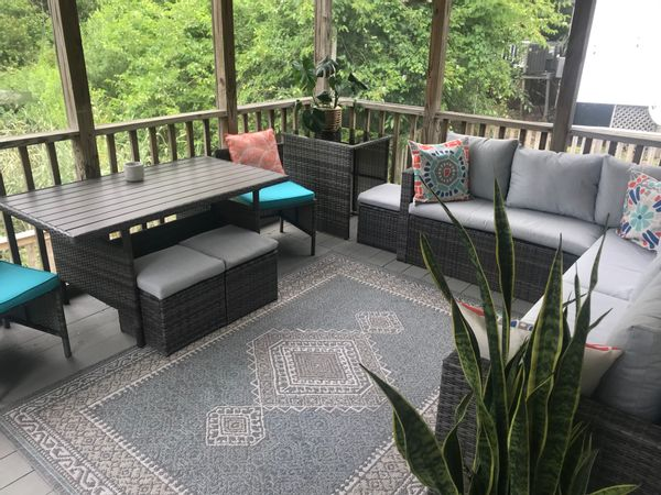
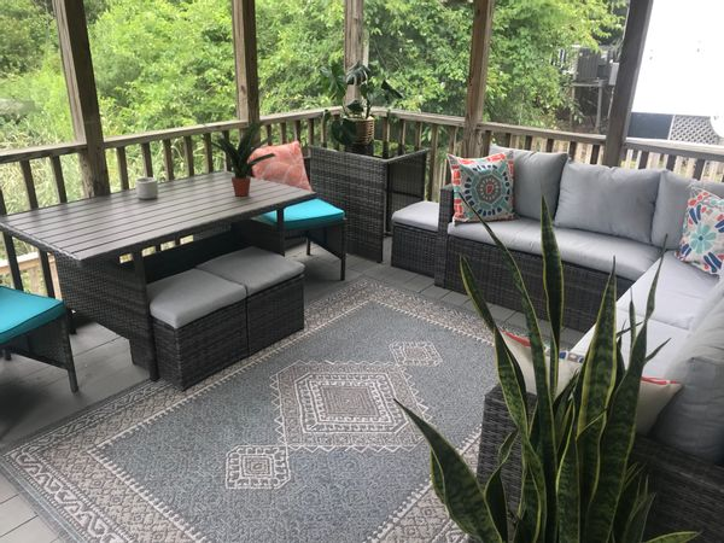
+ potted plant [189,115,276,197]
